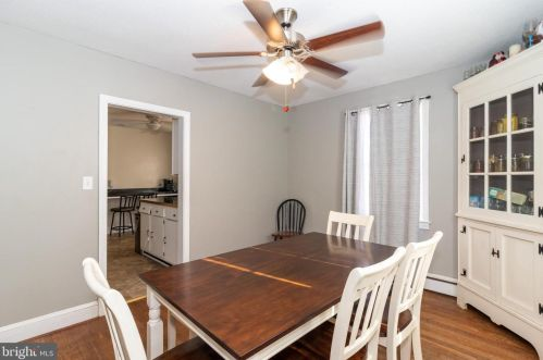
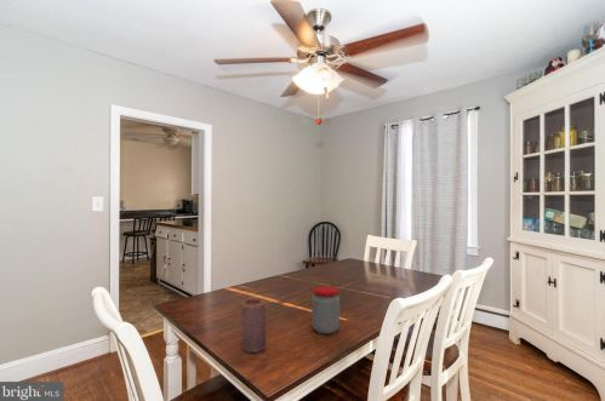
+ jar [310,285,341,334]
+ candle [241,297,268,354]
